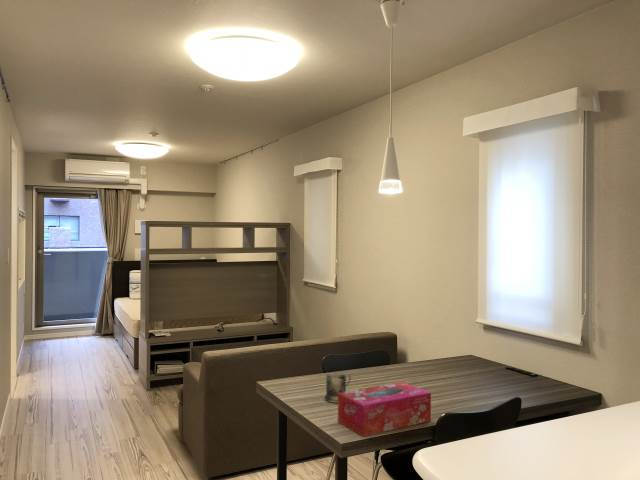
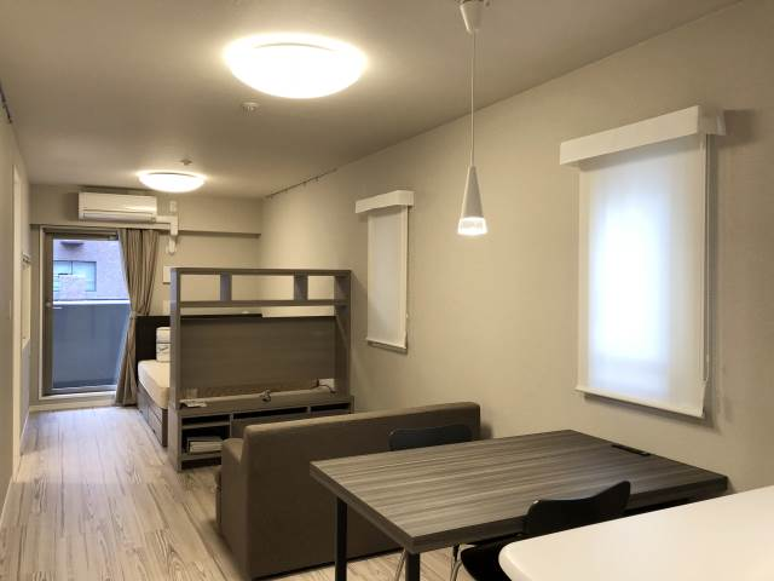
- mug [323,373,351,403]
- tissue box [337,381,432,438]
